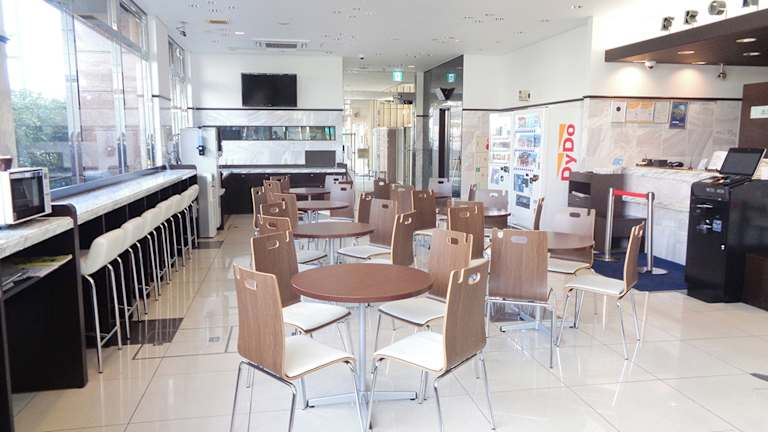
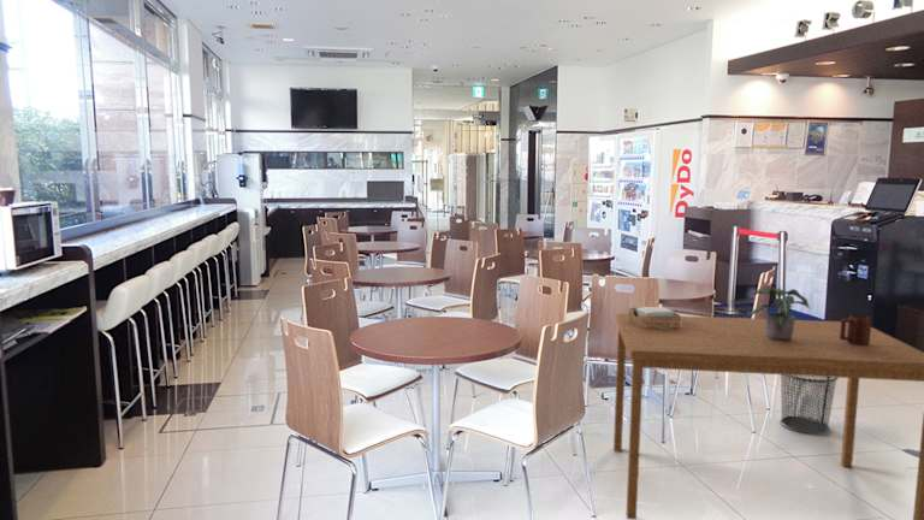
+ mug [840,314,872,345]
+ napkin holder [627,306,682,329]
+ waste bin [780,374,840,436]
+ potted plant [744,286,811,342]
+ dining table [612,312,924,520]
